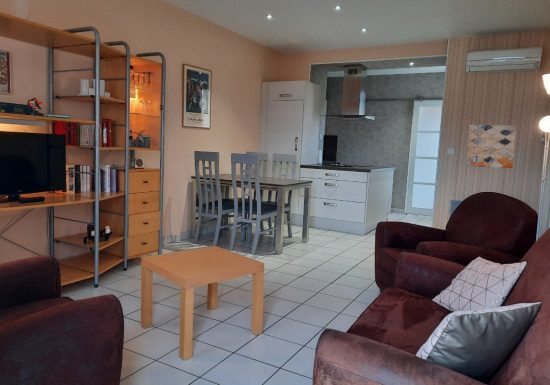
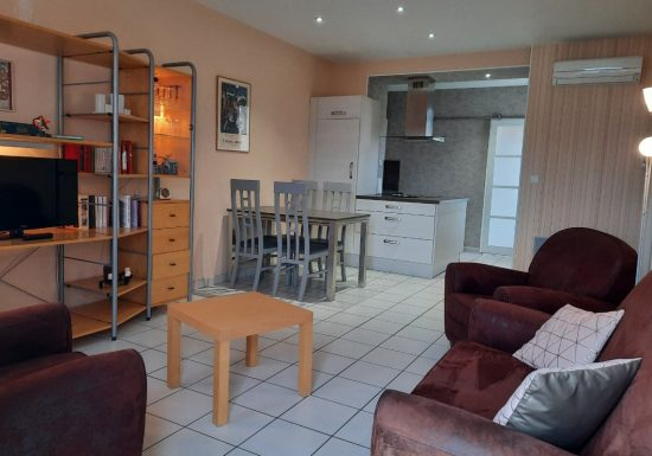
- wall art [465,124,518,169]
